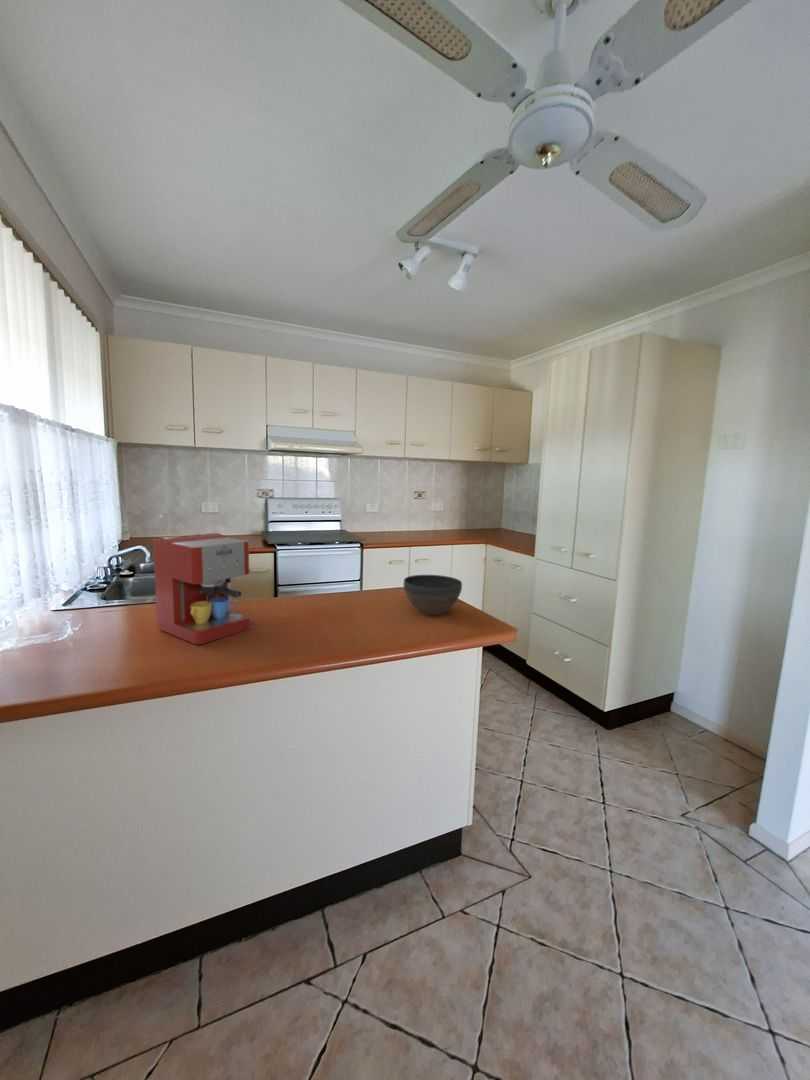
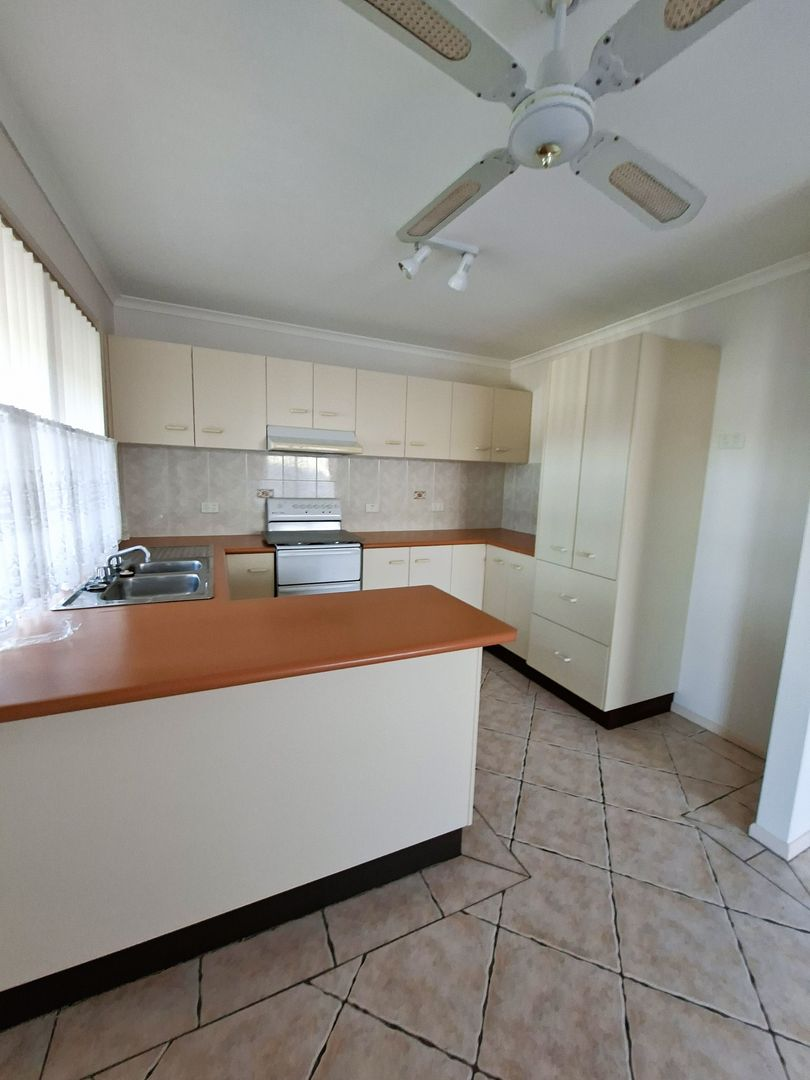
- coffee maker [152,532,251,646]
- bowl [403,574,463,616]
